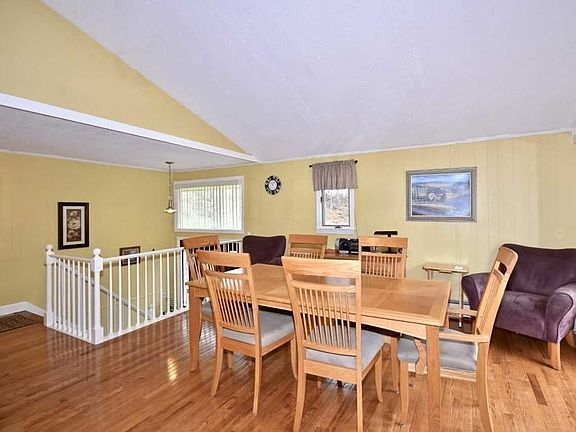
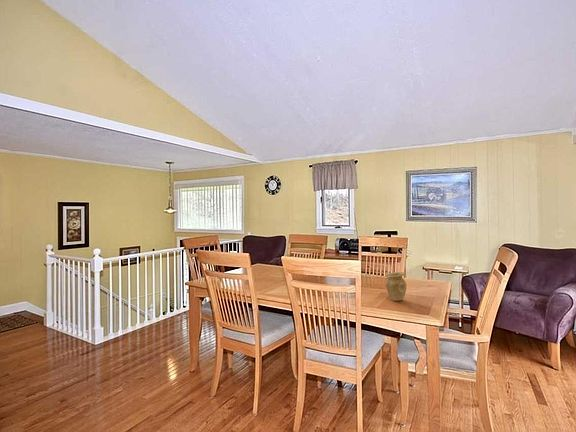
+ vase [384,271,407,302]
